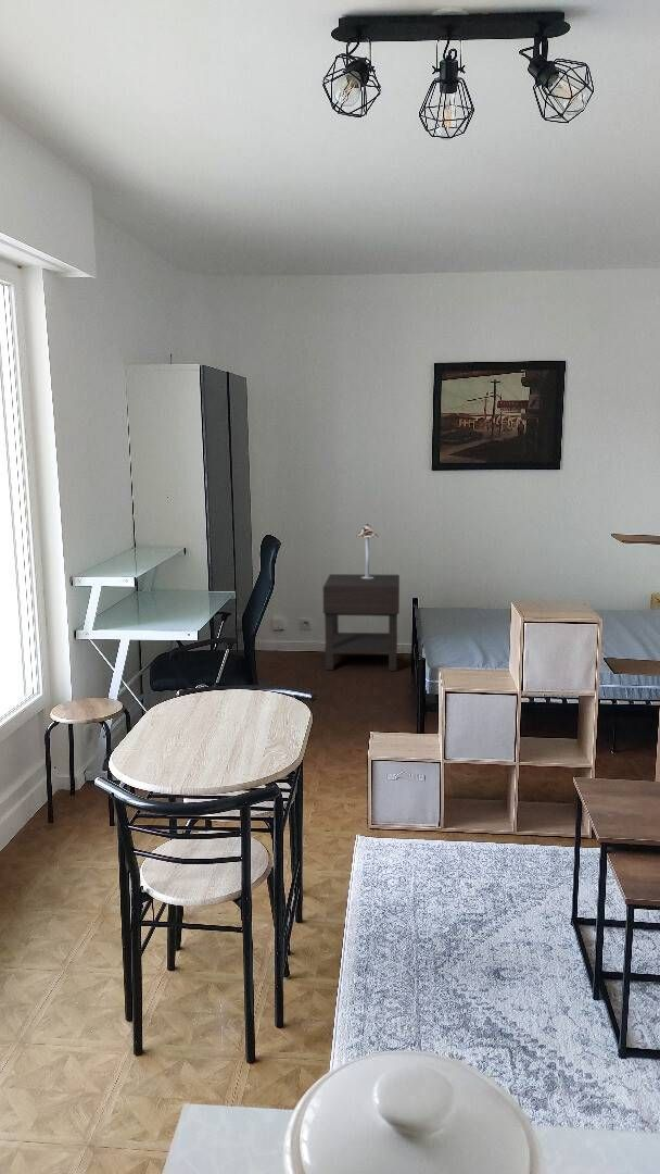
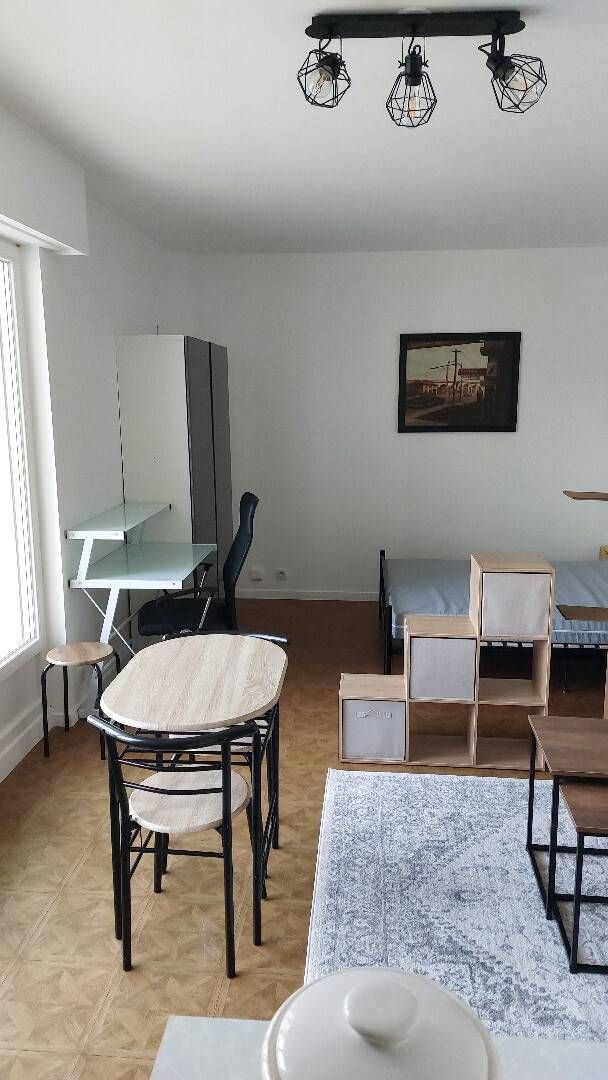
- nightstand [322,573,401,672]
- table lamp [356,522,379,578]
